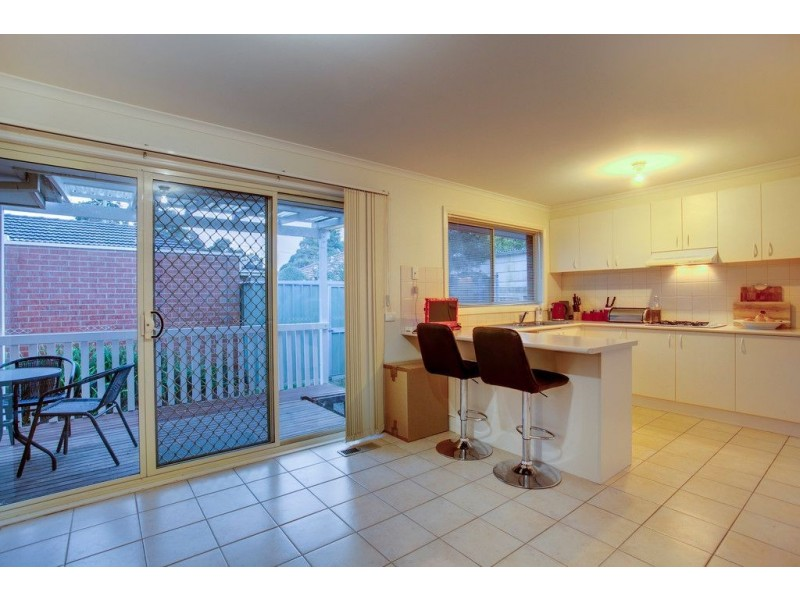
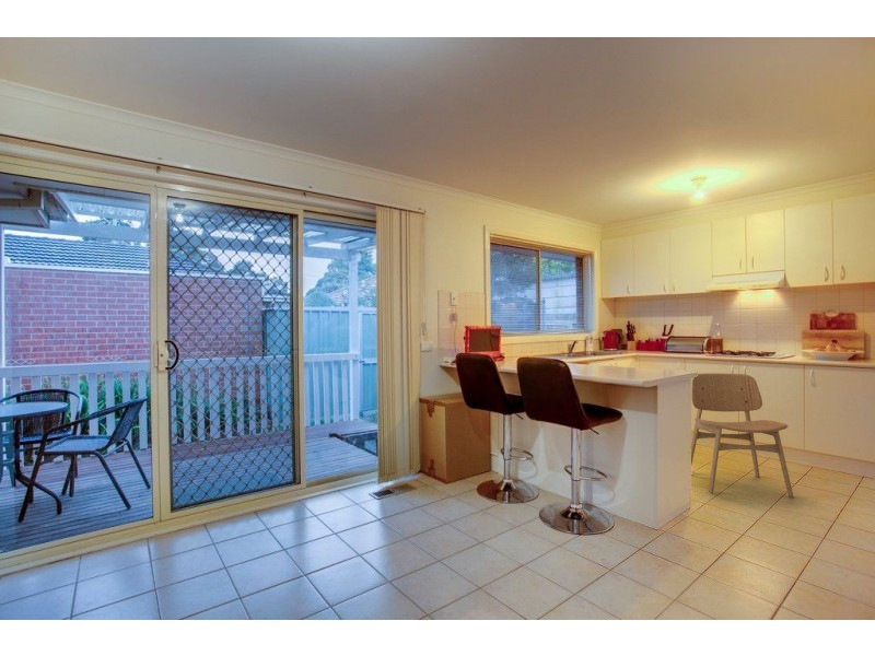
+ dining chair [690,372,794,499]
